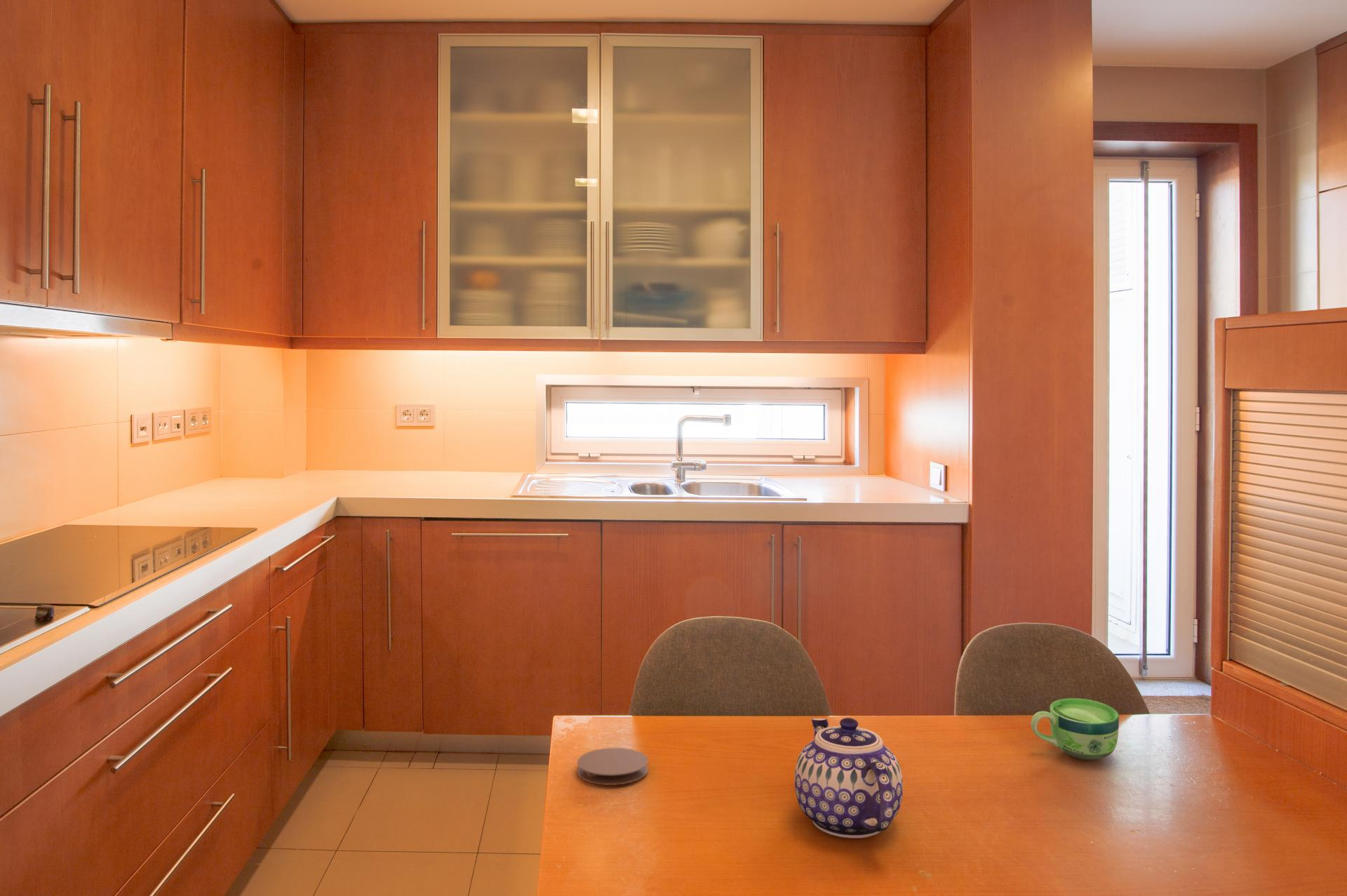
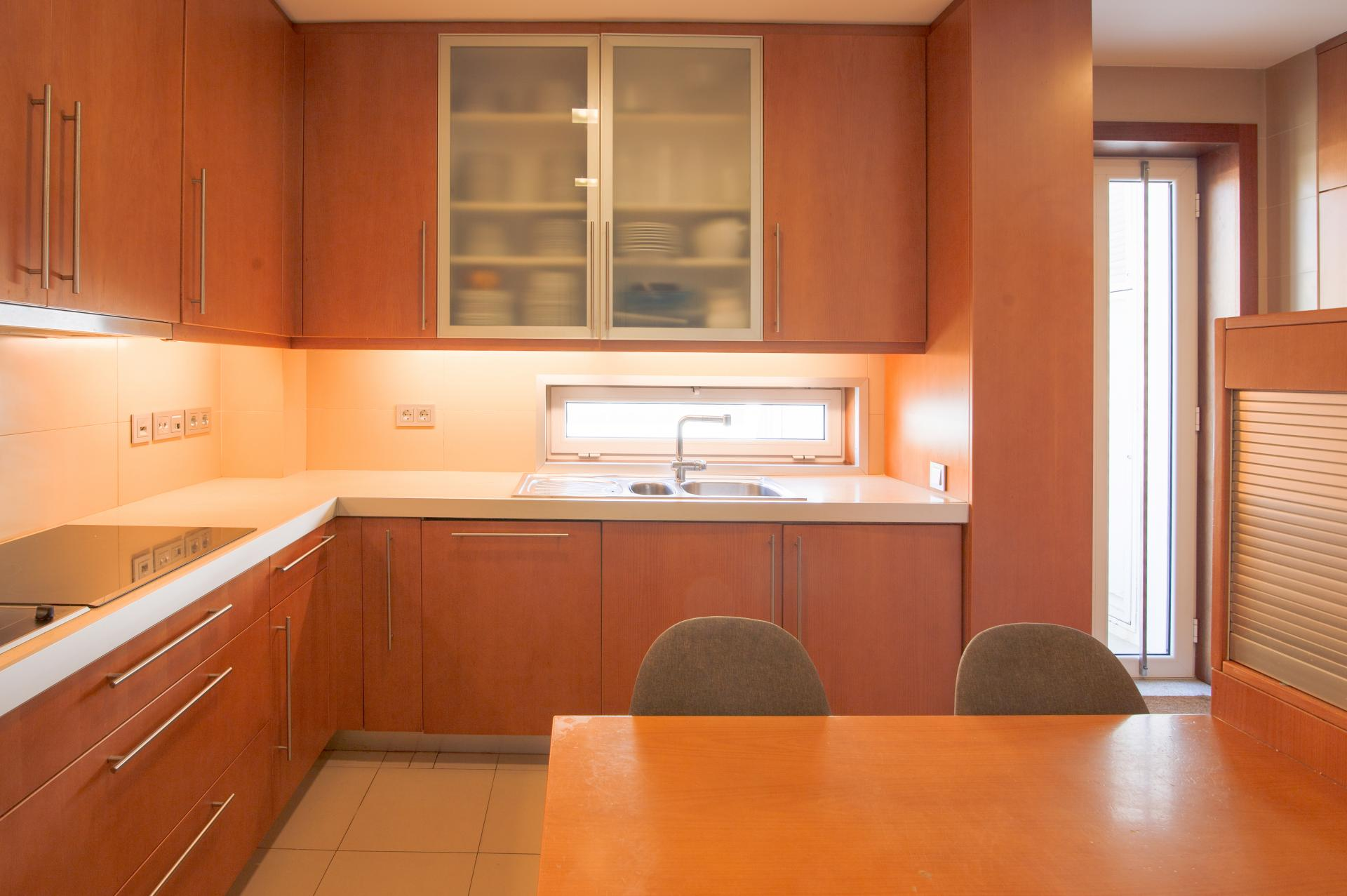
- teapot [794,717,904,839]
- cup [1031,697,1120,761]
- coaster [577,747,649,786]
